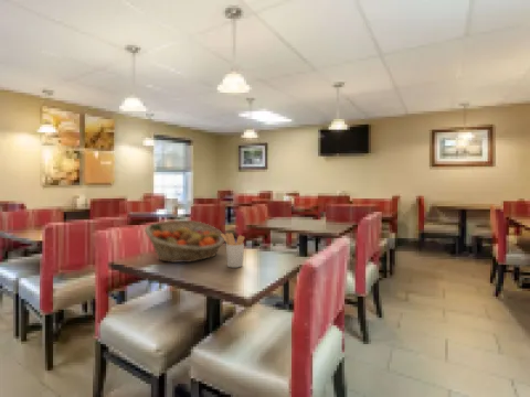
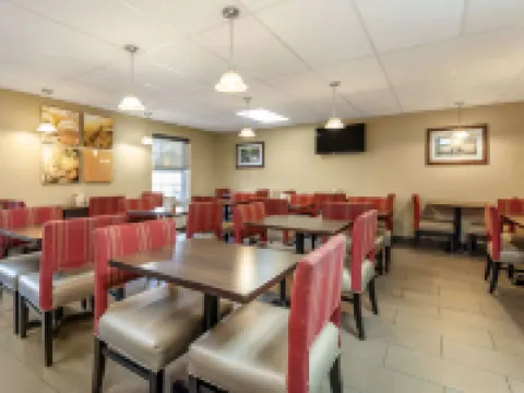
- fruit basket [144,219,225,264]
- utensil holder [221,232,245,269]
